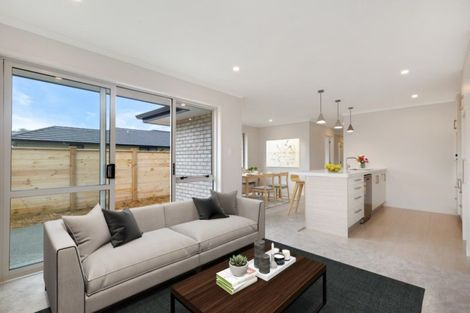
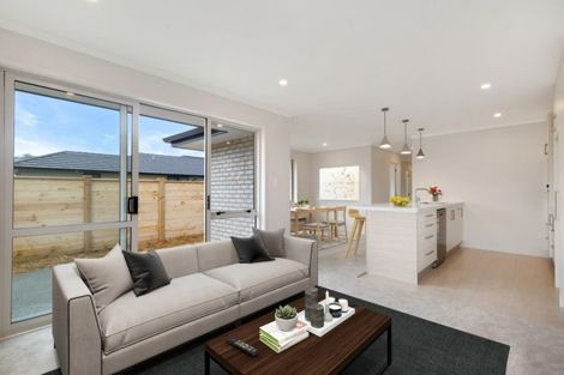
+ remote control [224,335,260,357]
